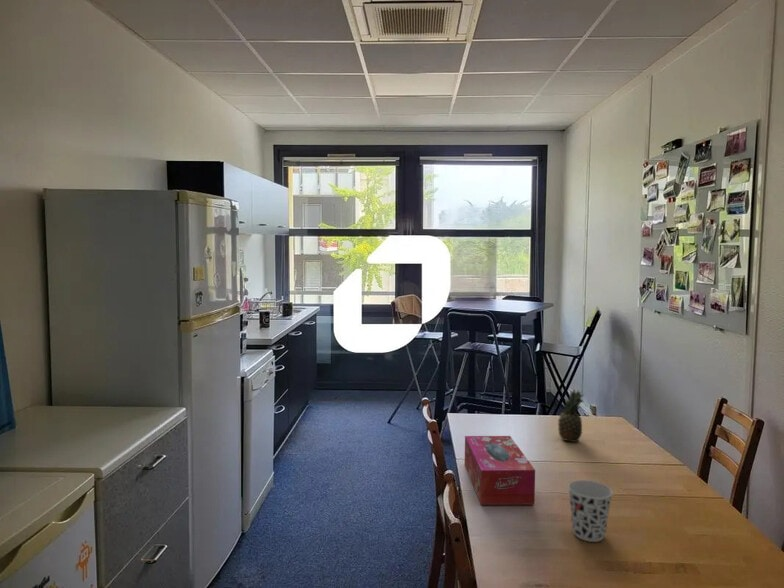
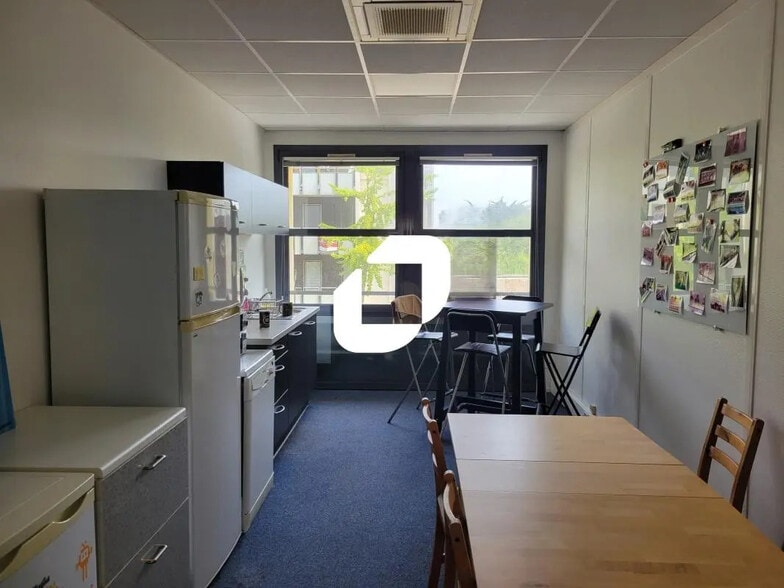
- tissue box [464,435,536,506]
- fruit [557,388,585,443]
- cup [567,479,614,543]
